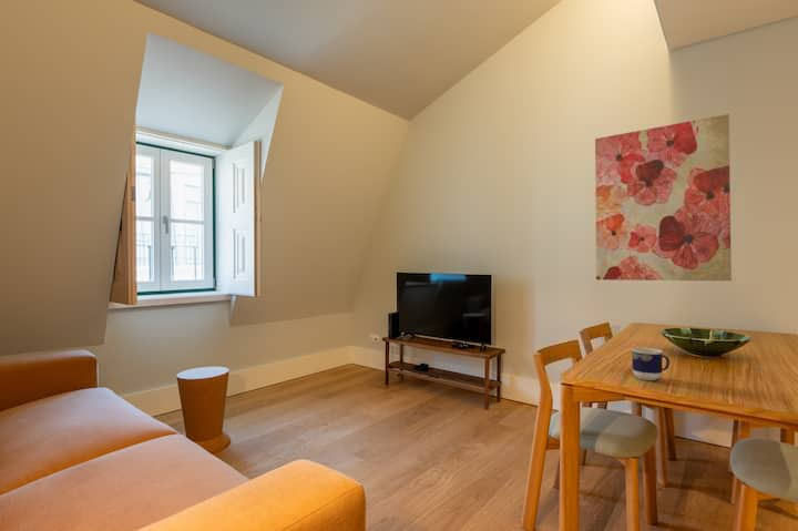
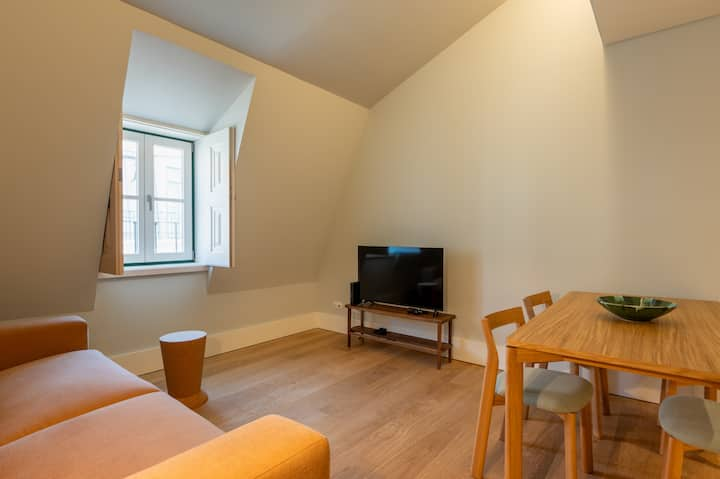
- cup [631,347,671,381]
- wall art [594,113,733,282]
